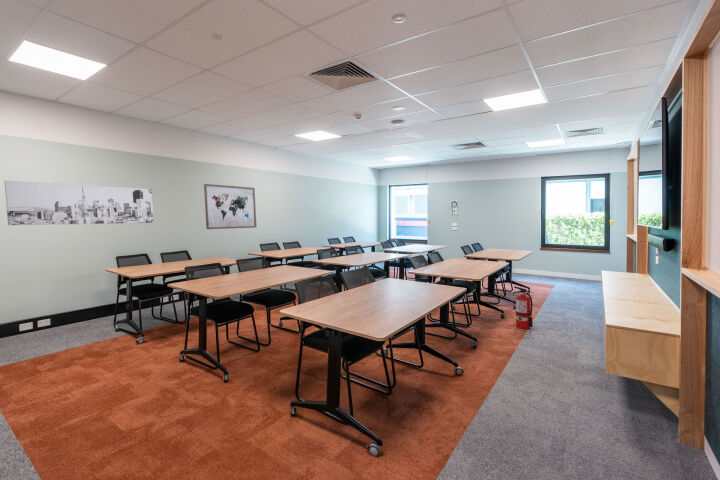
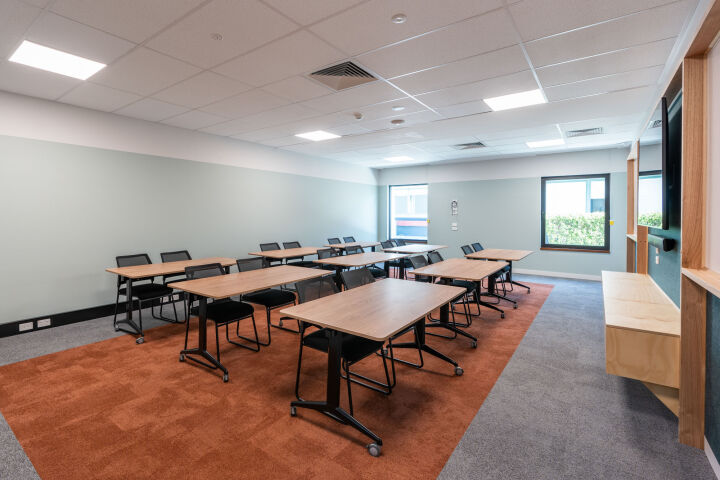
- wall art [203,183,257,230]
- wall art [3,180,155,226]
- fire extinguisher [512,285,534,330]
